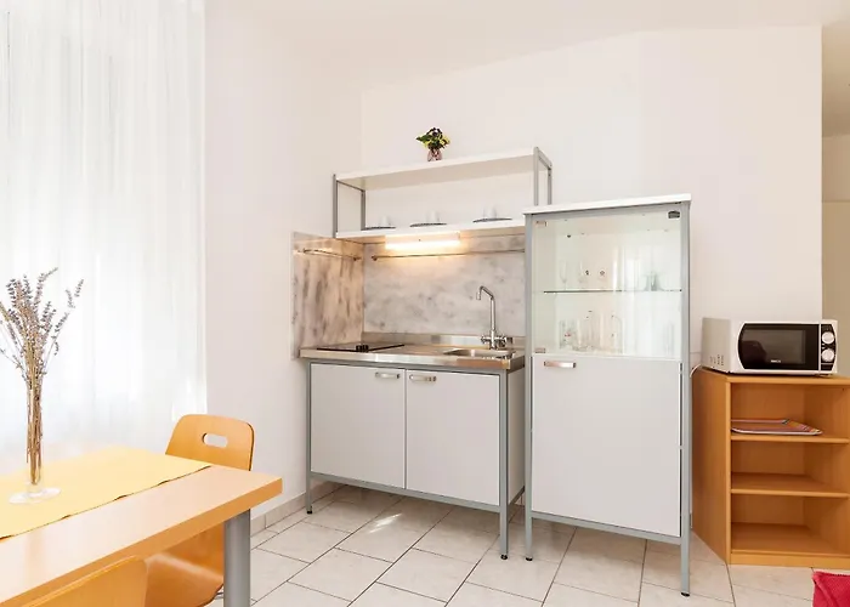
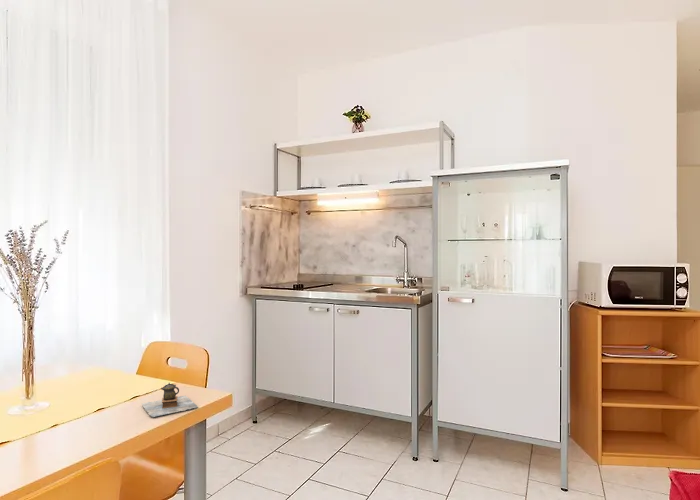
+ teapot [141,382,199,418]
